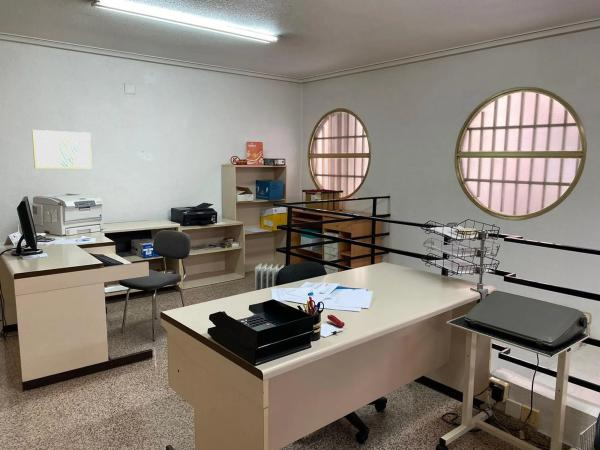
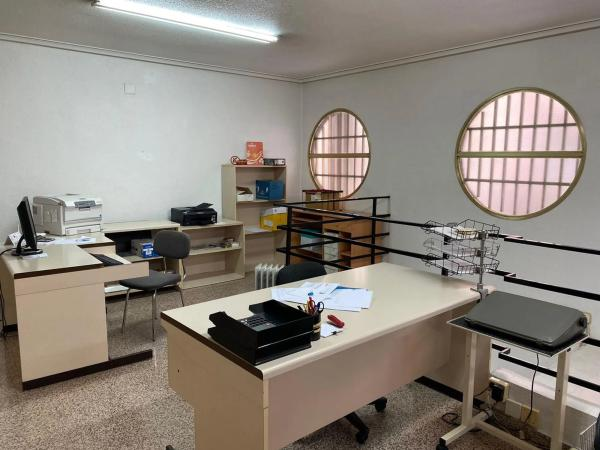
- wall art [31,129,93,170]
